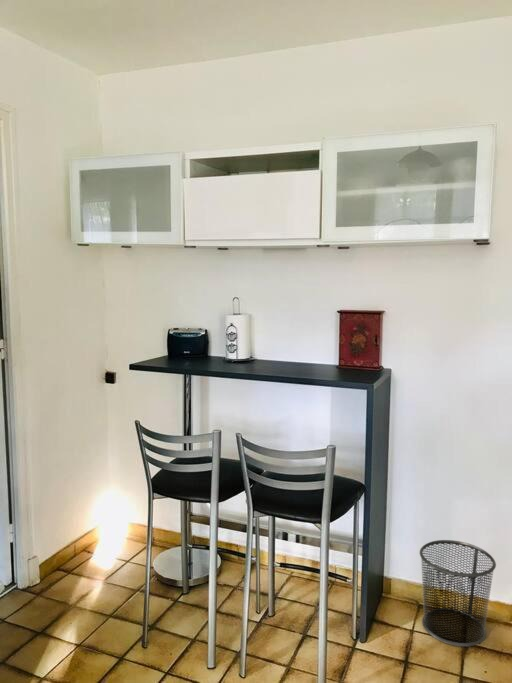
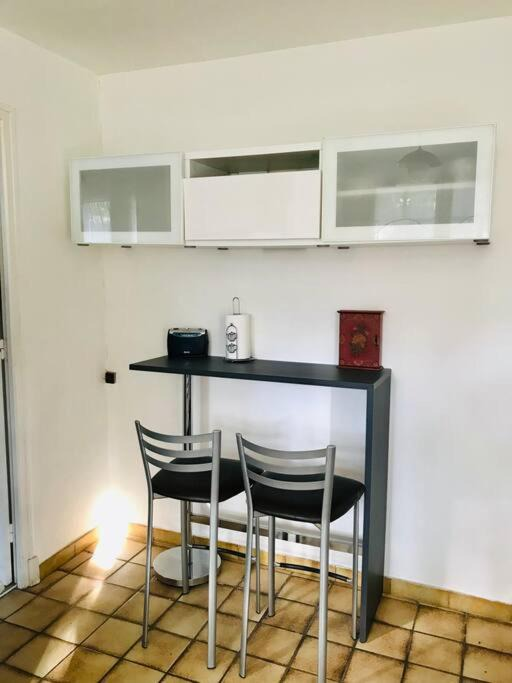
- waste bin [419,539,497,647]
